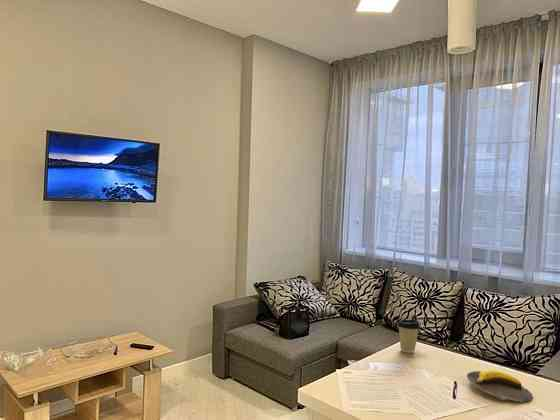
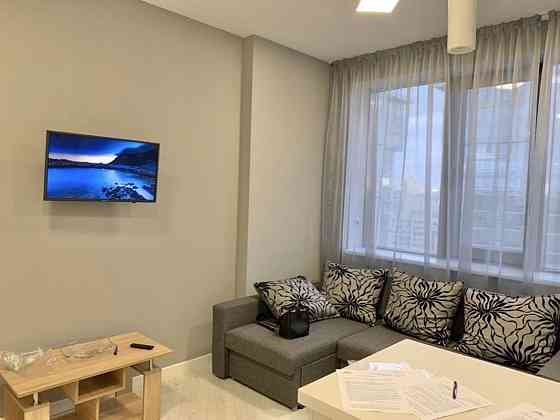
- banana [466,369,533,403]
- coffee cup [396,318,422,354]
